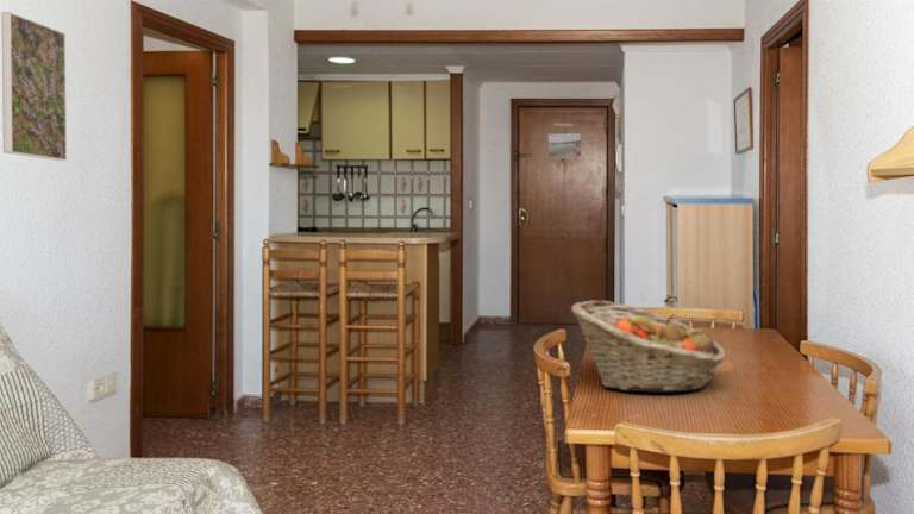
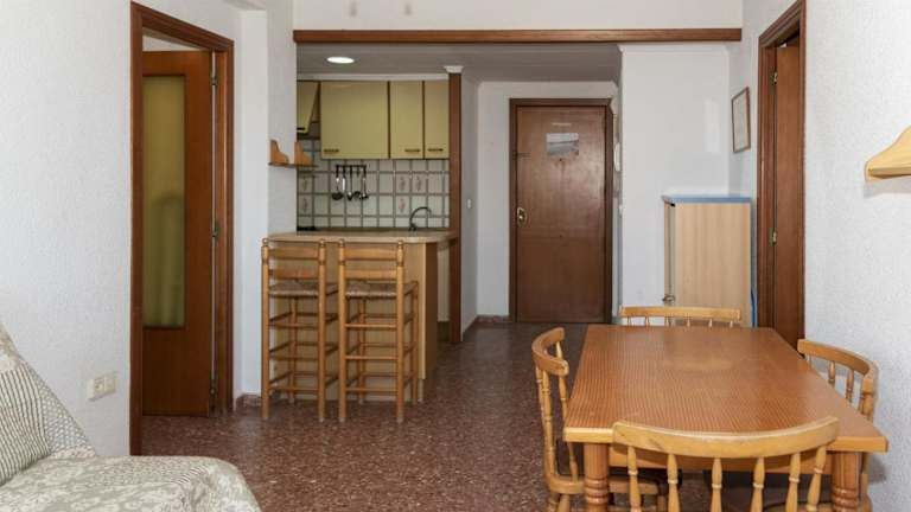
- fruit basket [570,300,727,393]
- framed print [1,11,68,162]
